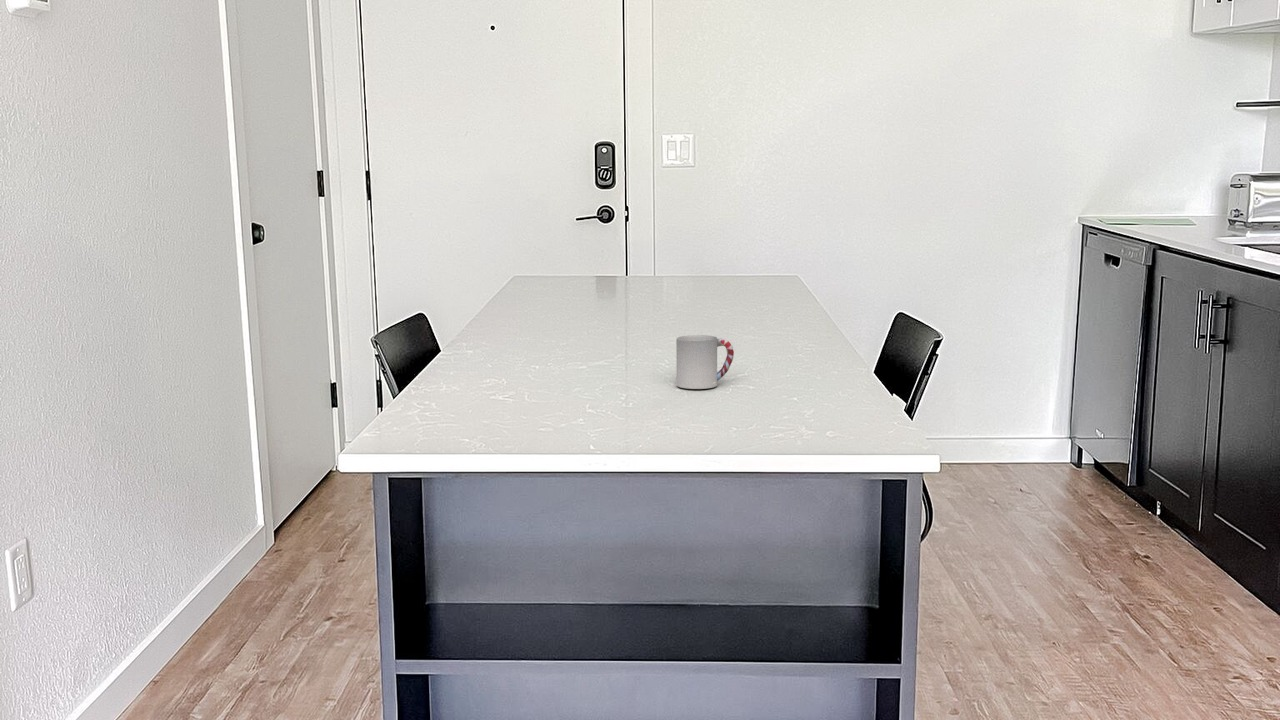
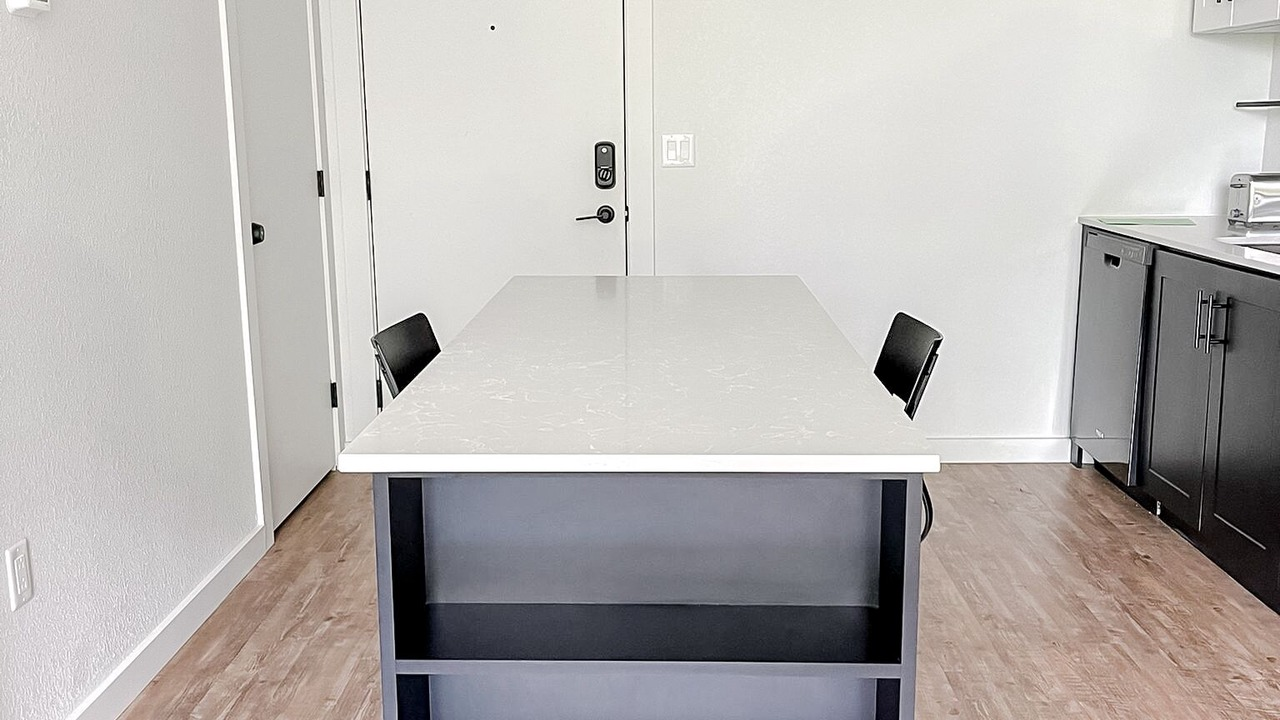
- cup [675,334,735,390]
